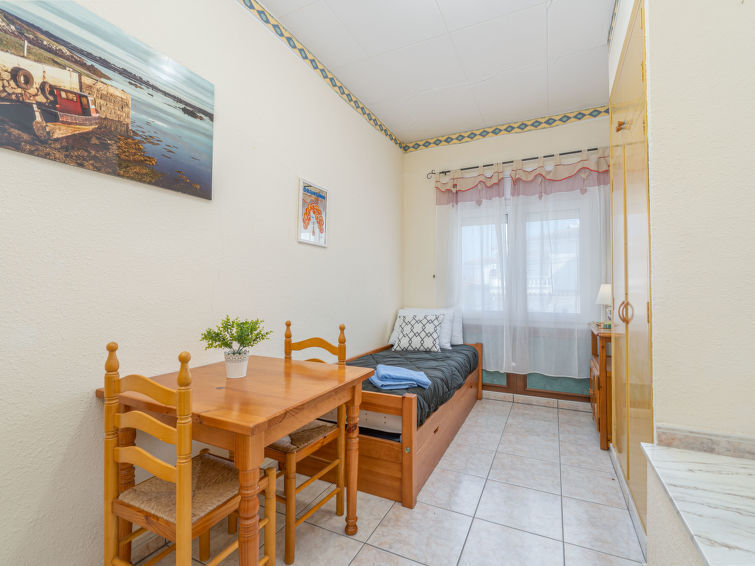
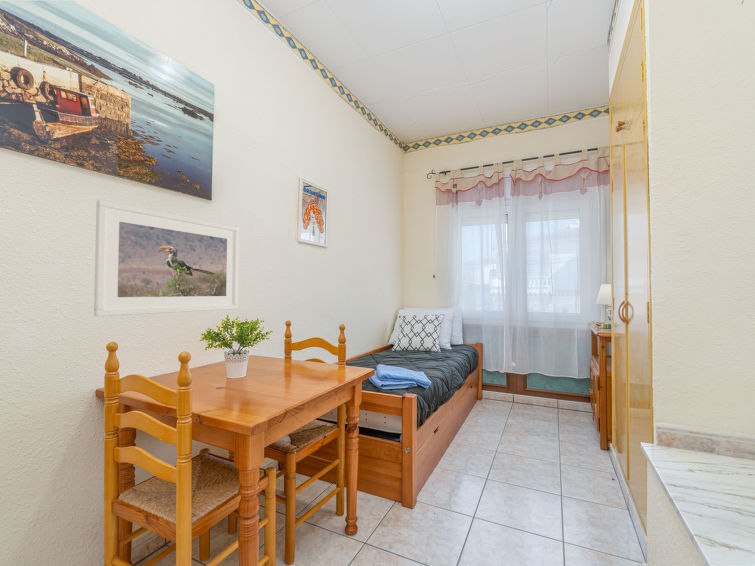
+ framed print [93,199,240,317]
